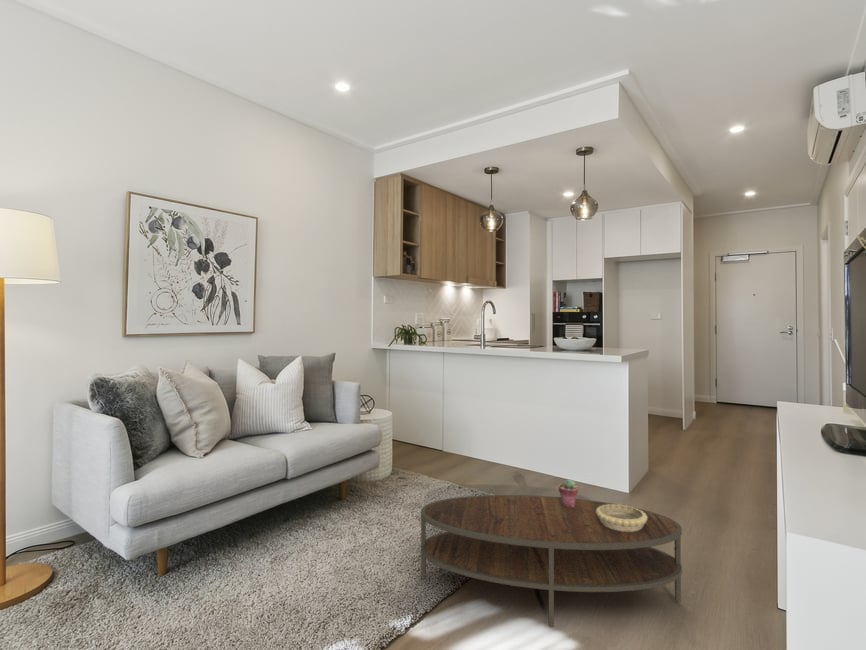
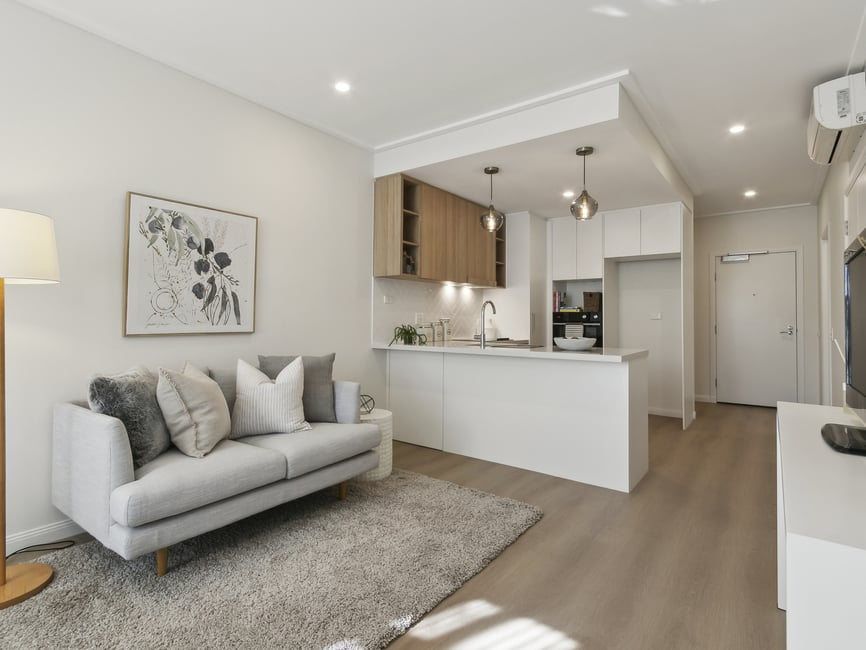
- coffee table [420,494,683,628]
- decorative bowl [596,503,647,532]
- potted succulent [558,478,579,507]
